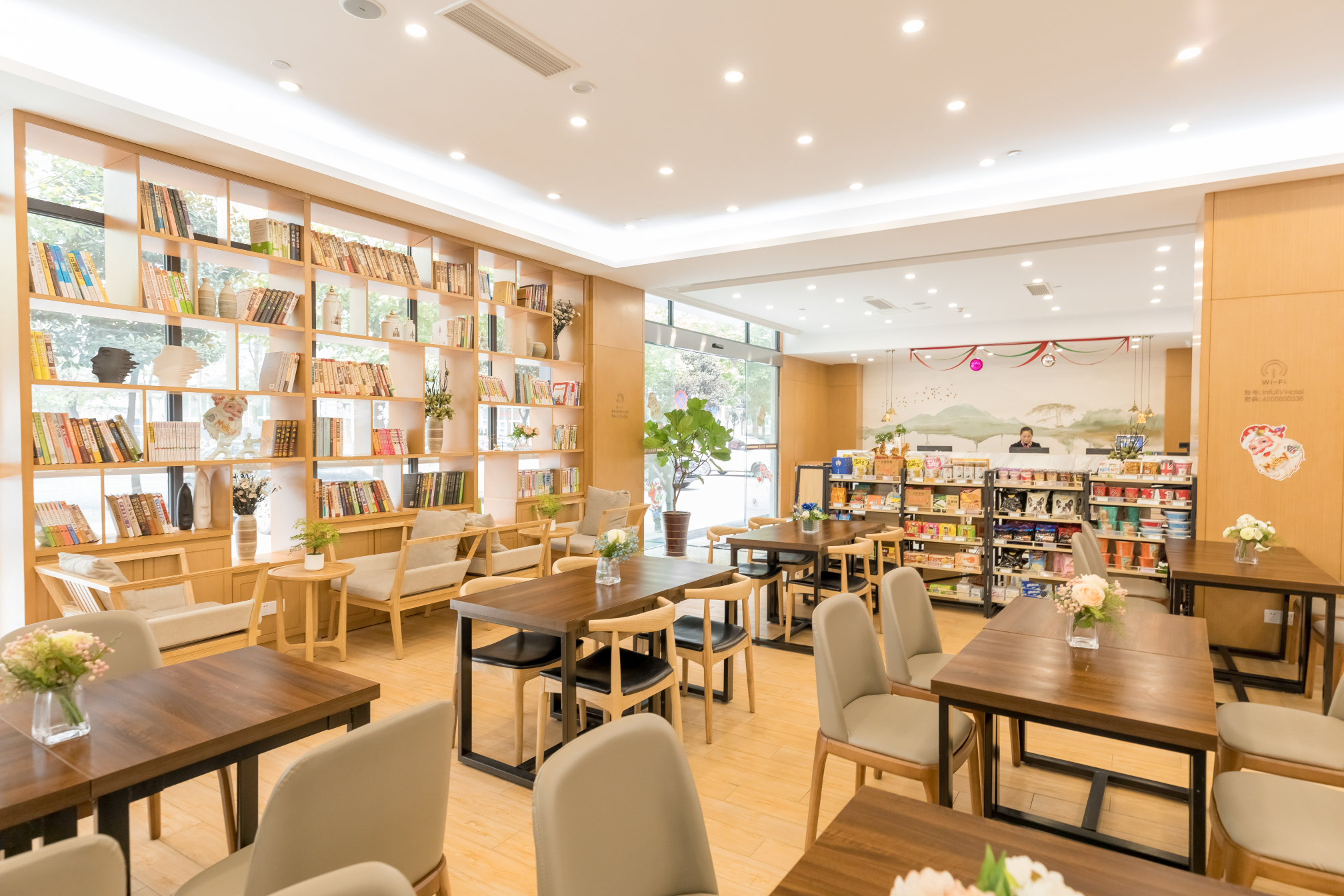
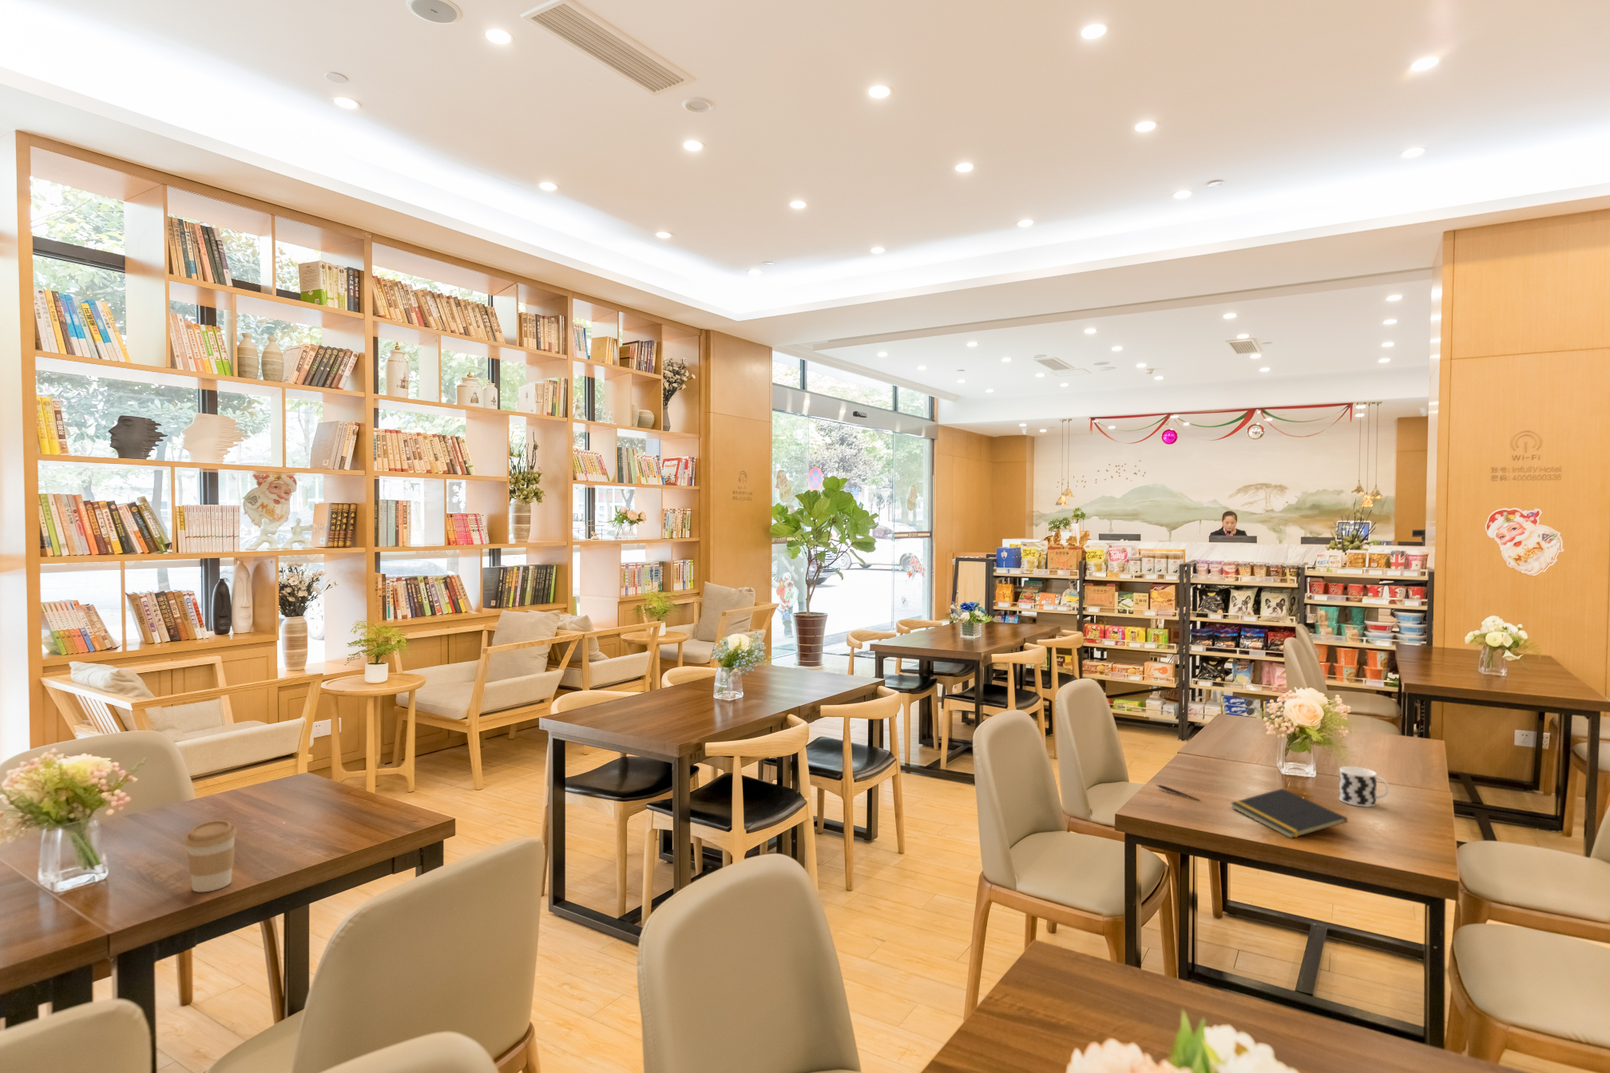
+ pen [1156,784,1202,801]
+ cup [1338,765,1390,808]
+ notepad [1230,788,1348,839]
+ coffee cup [183,819,238,892]
